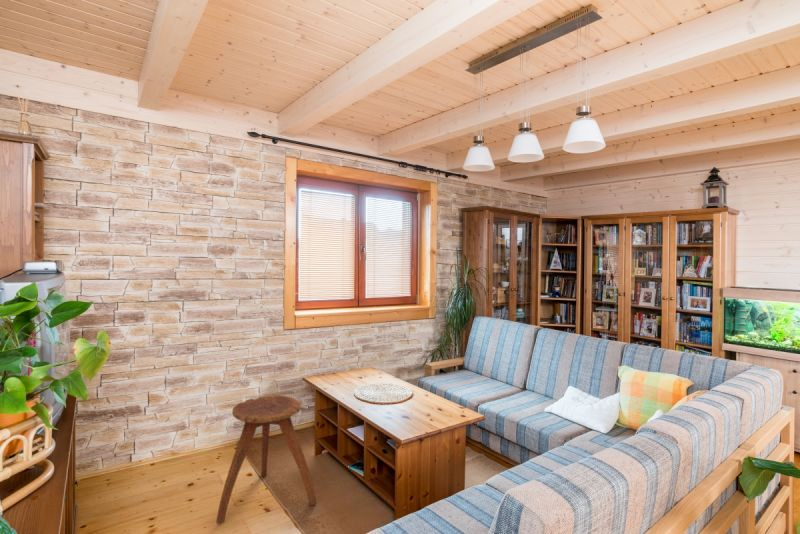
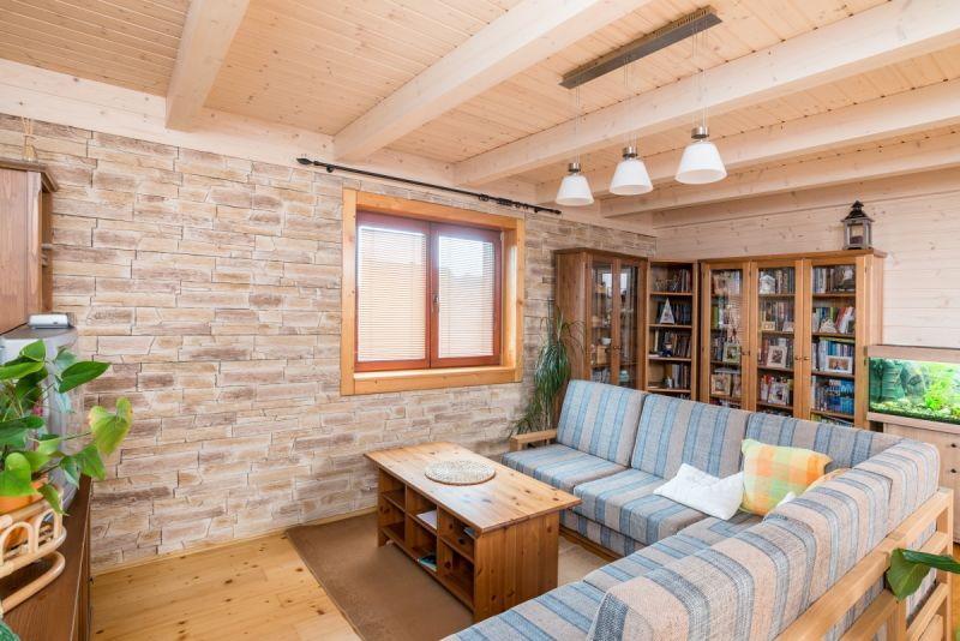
- stool [215,395,317,525]
